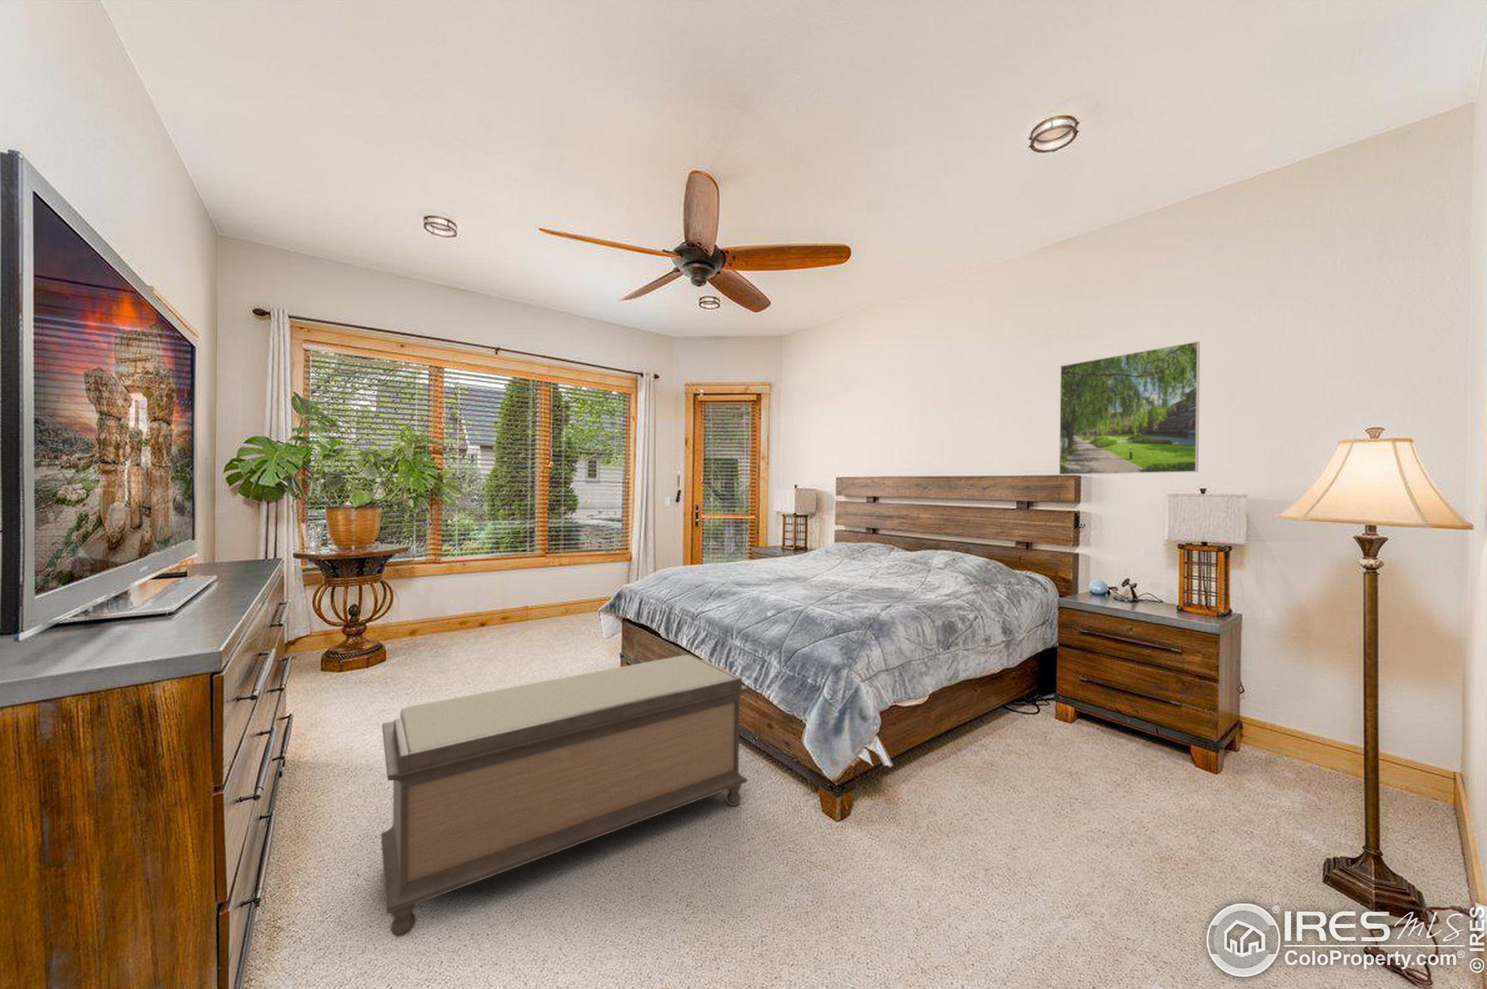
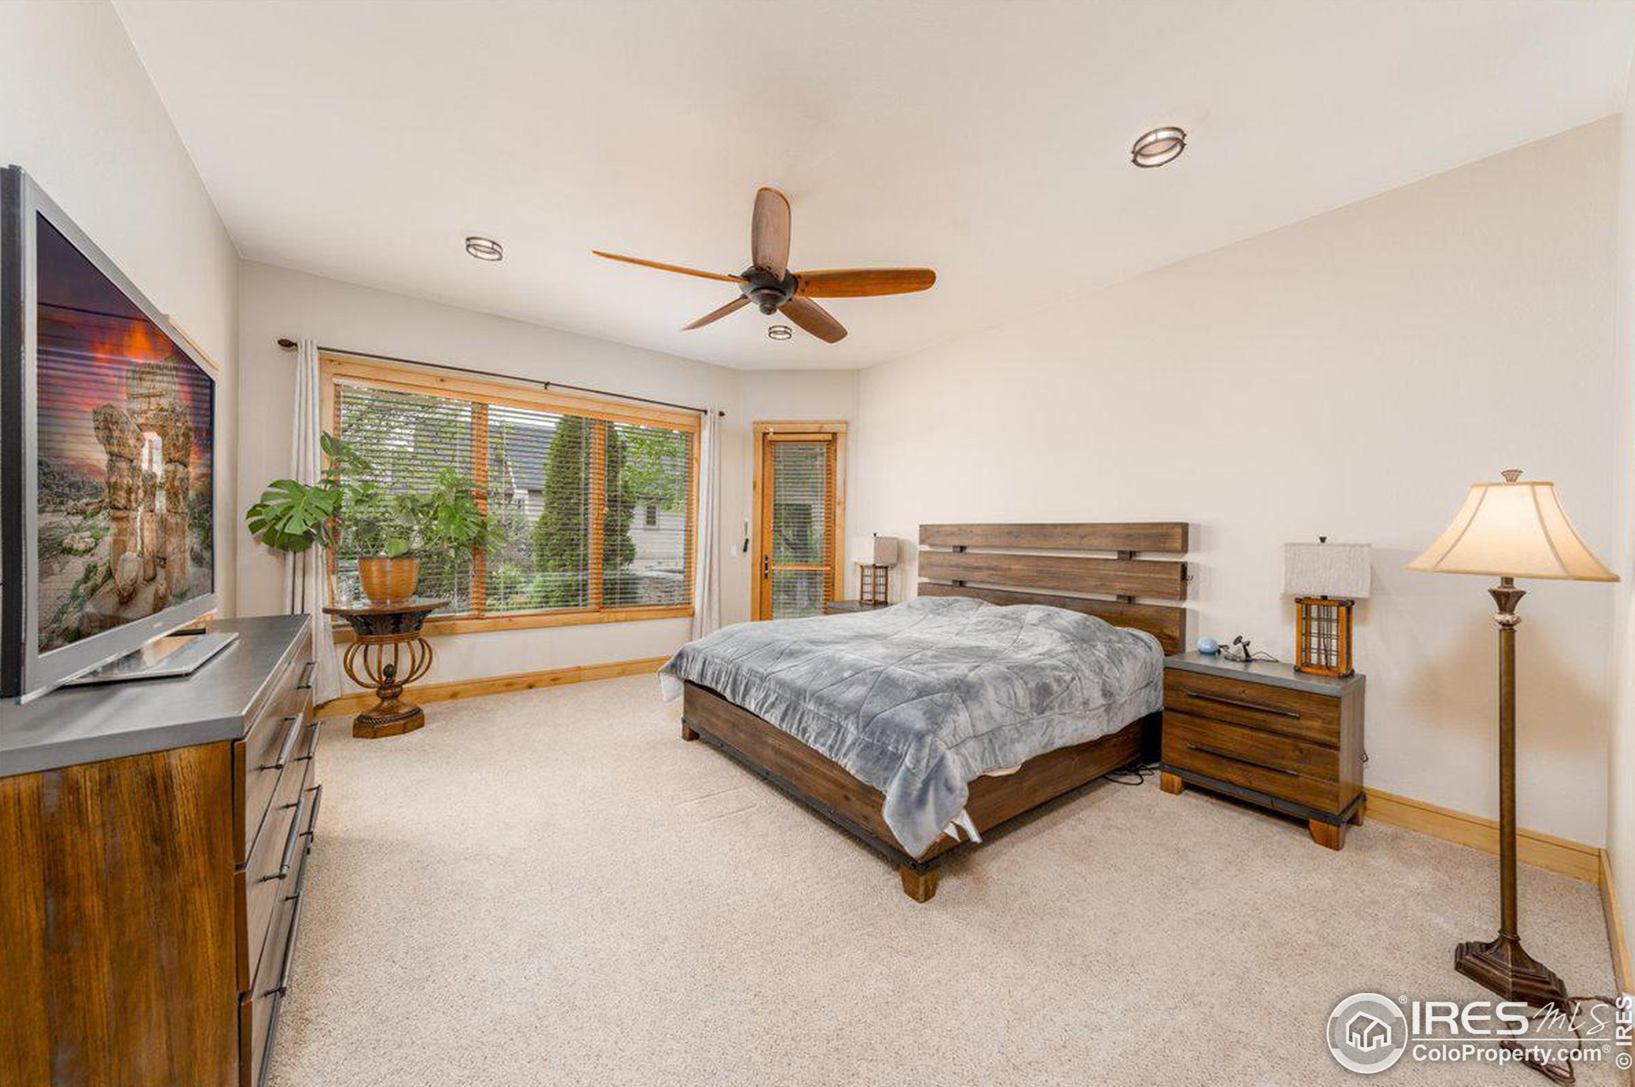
- bench [380,655,750,937]
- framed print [1059,341,1200,476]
